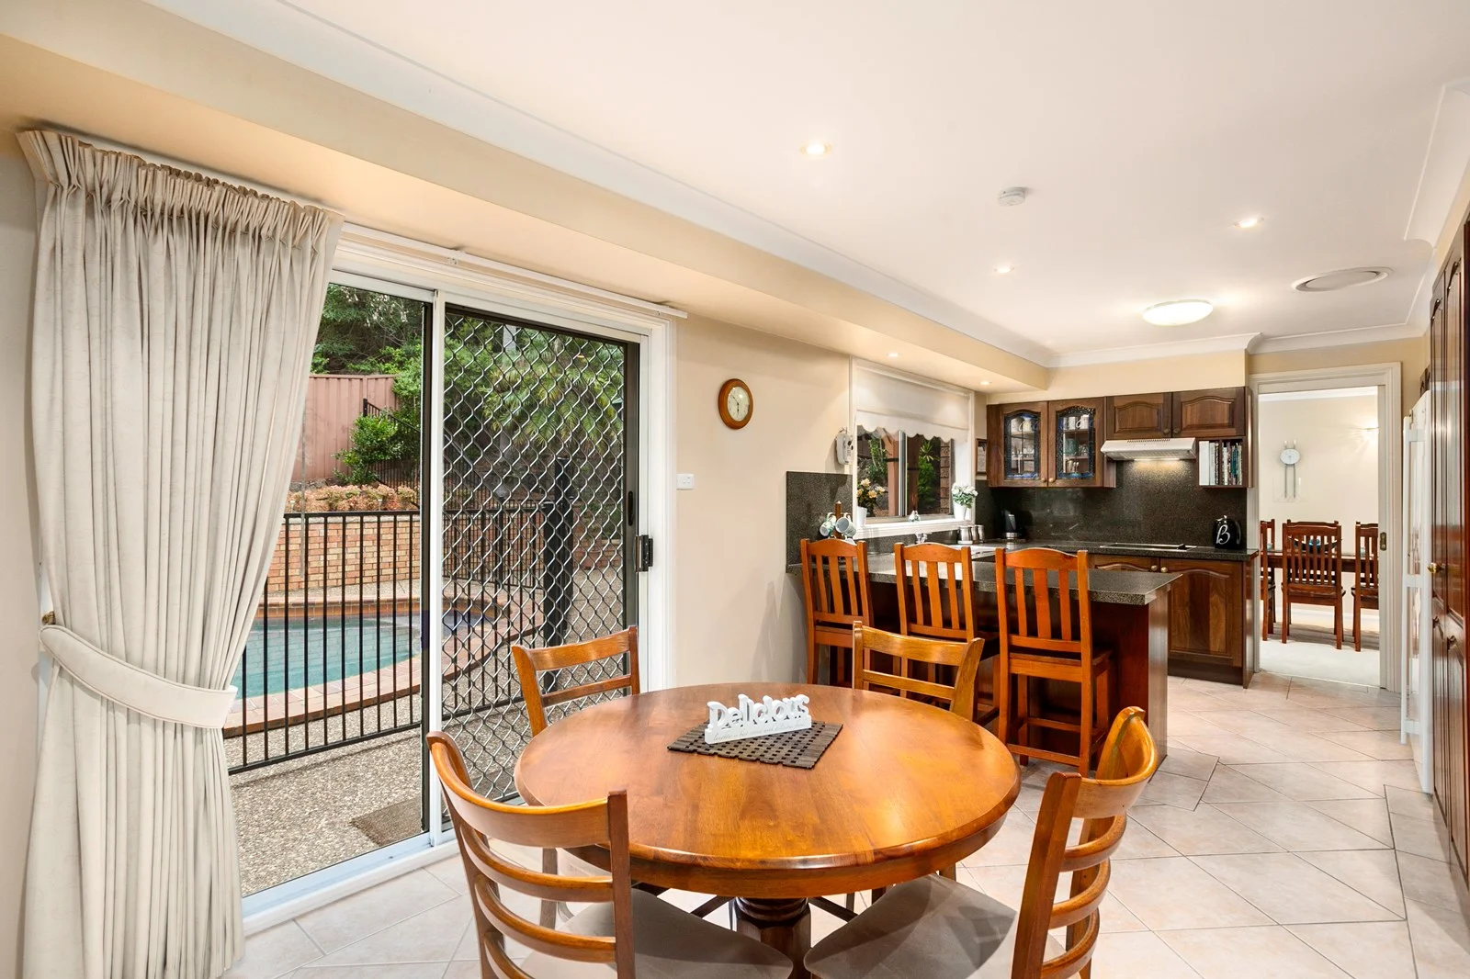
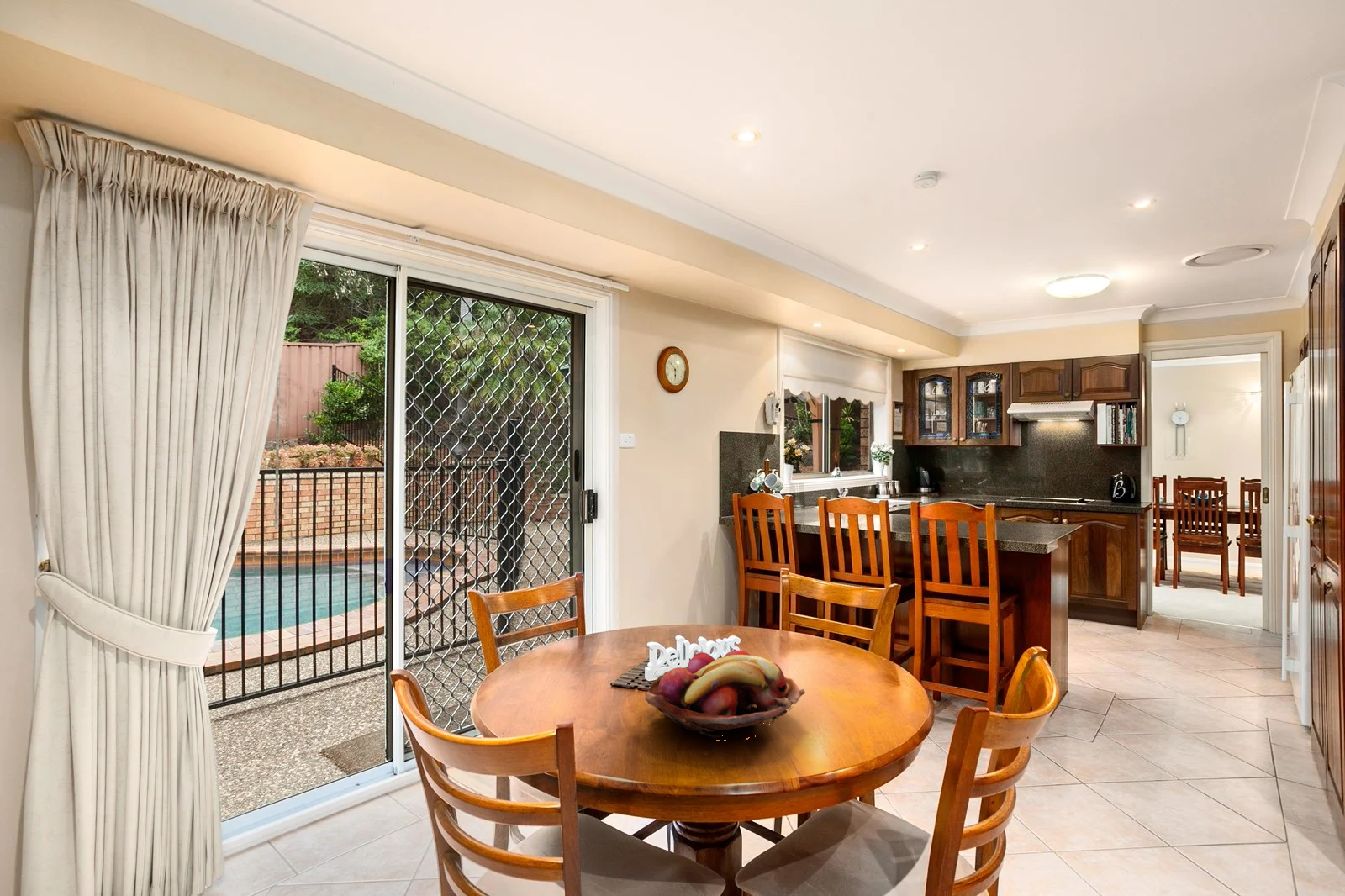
+ fruit basket [644,650,806,742]
